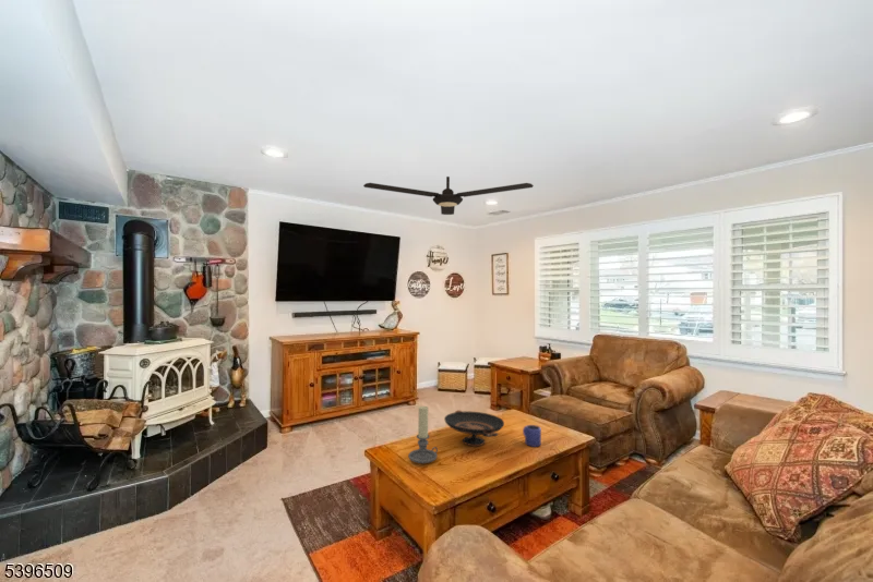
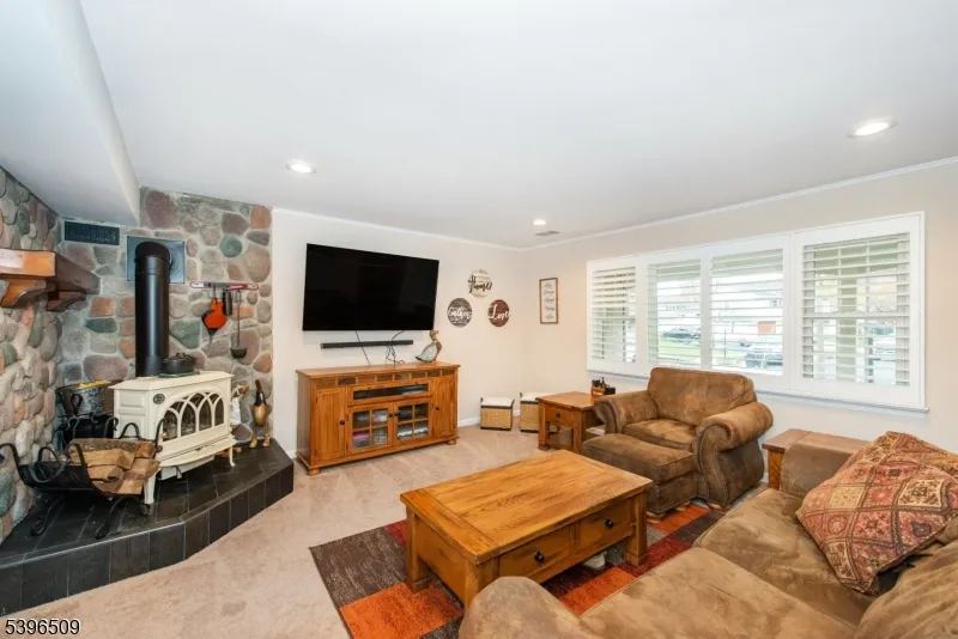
- decorative bowl [443,409,505,447]
- mug [522,424,542,448]
- ceiling fan [362,175,535,216]
- candle holder [407,405,439,464]
